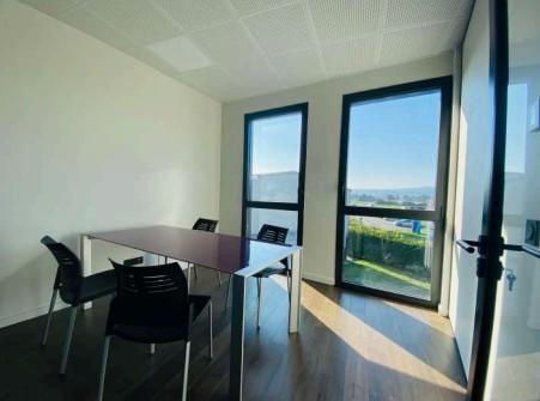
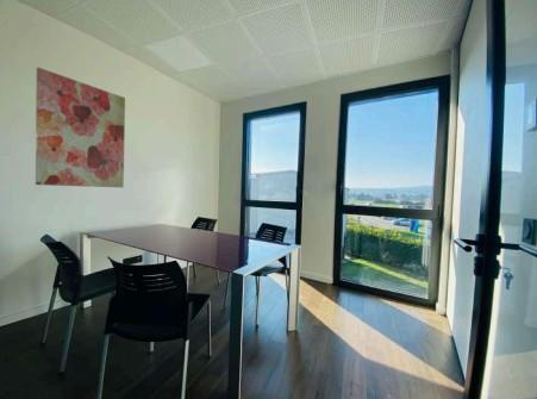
+ wall art [35,67,126,189]
